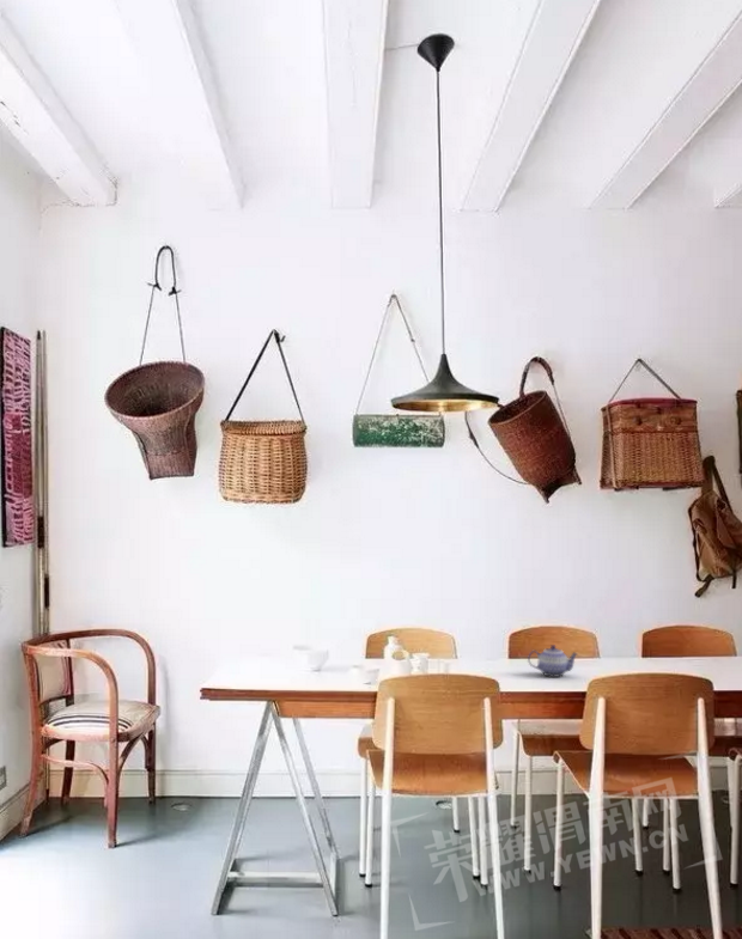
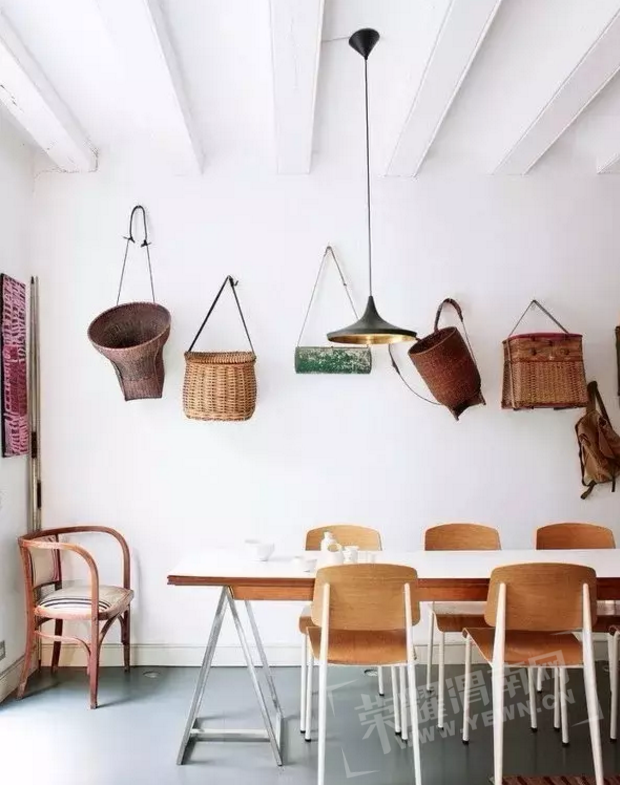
- teapot [527,644,579,678]
